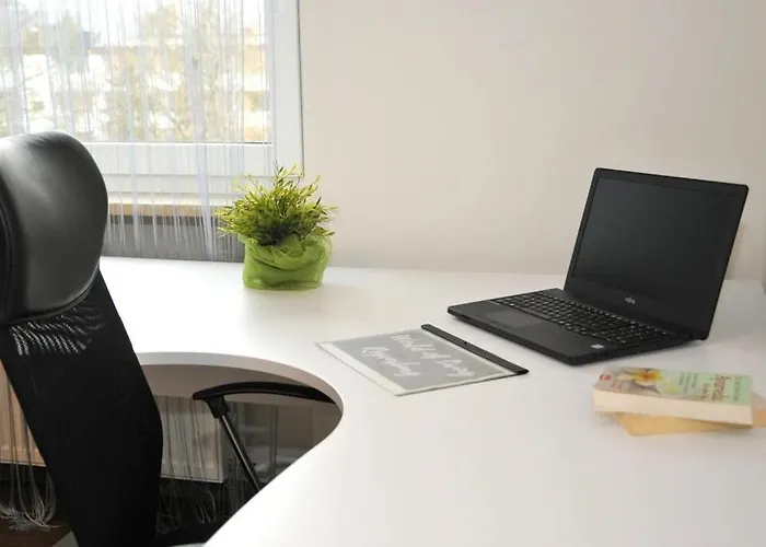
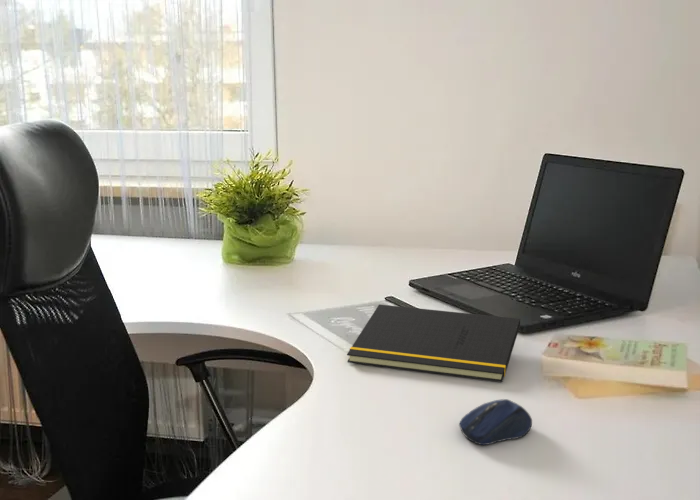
+ computer mouse [458,398,533,446]
+ notepad [346,303,521,383]
